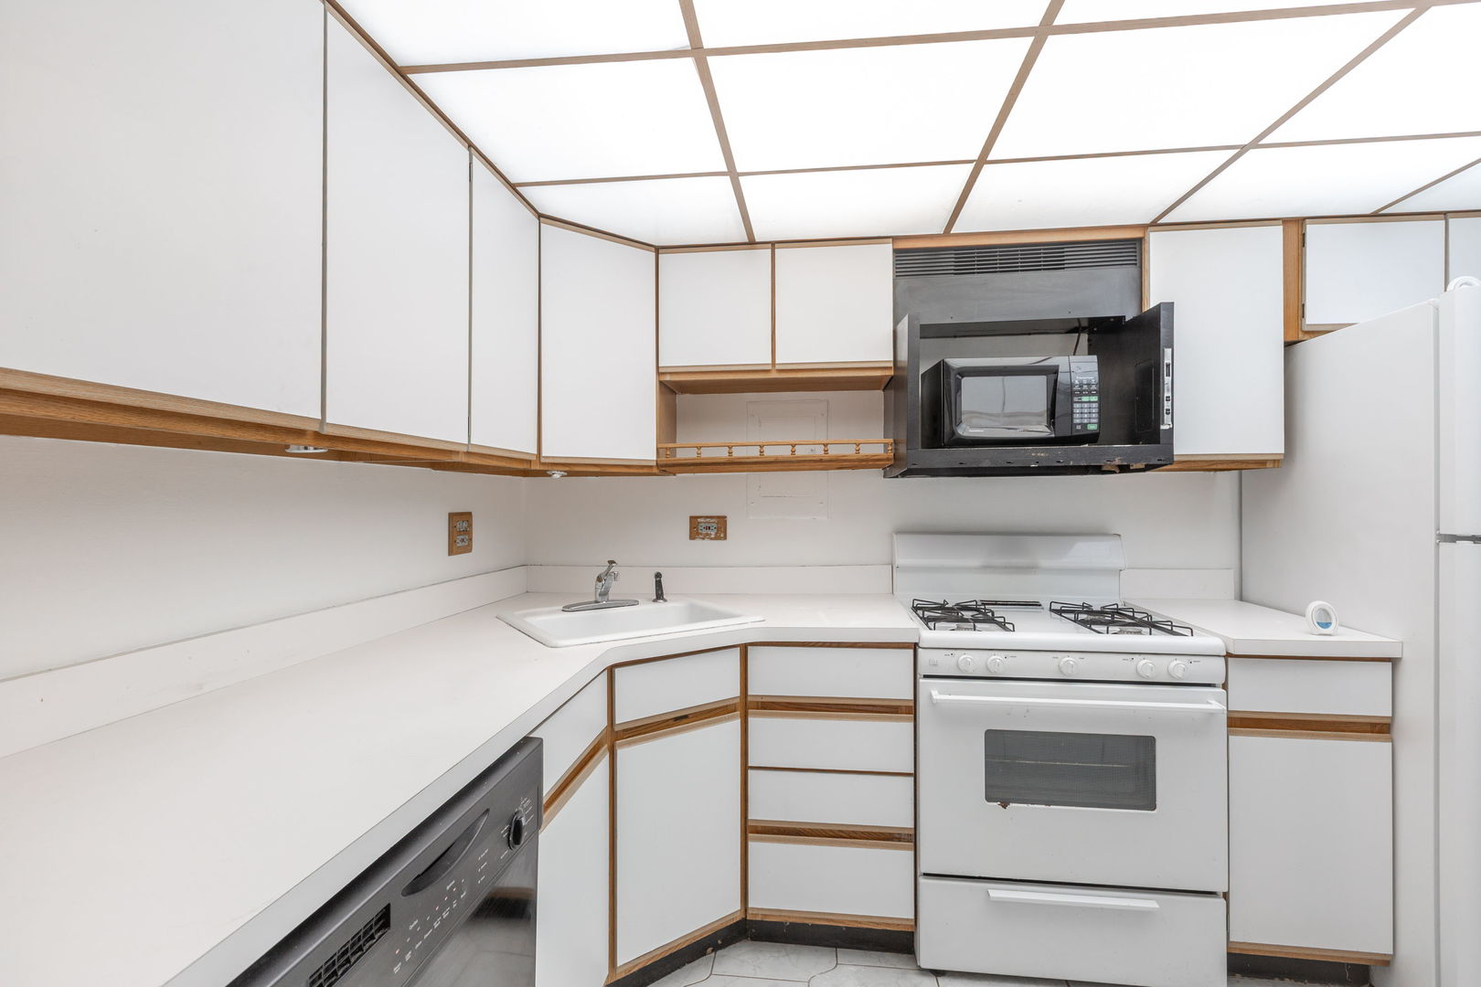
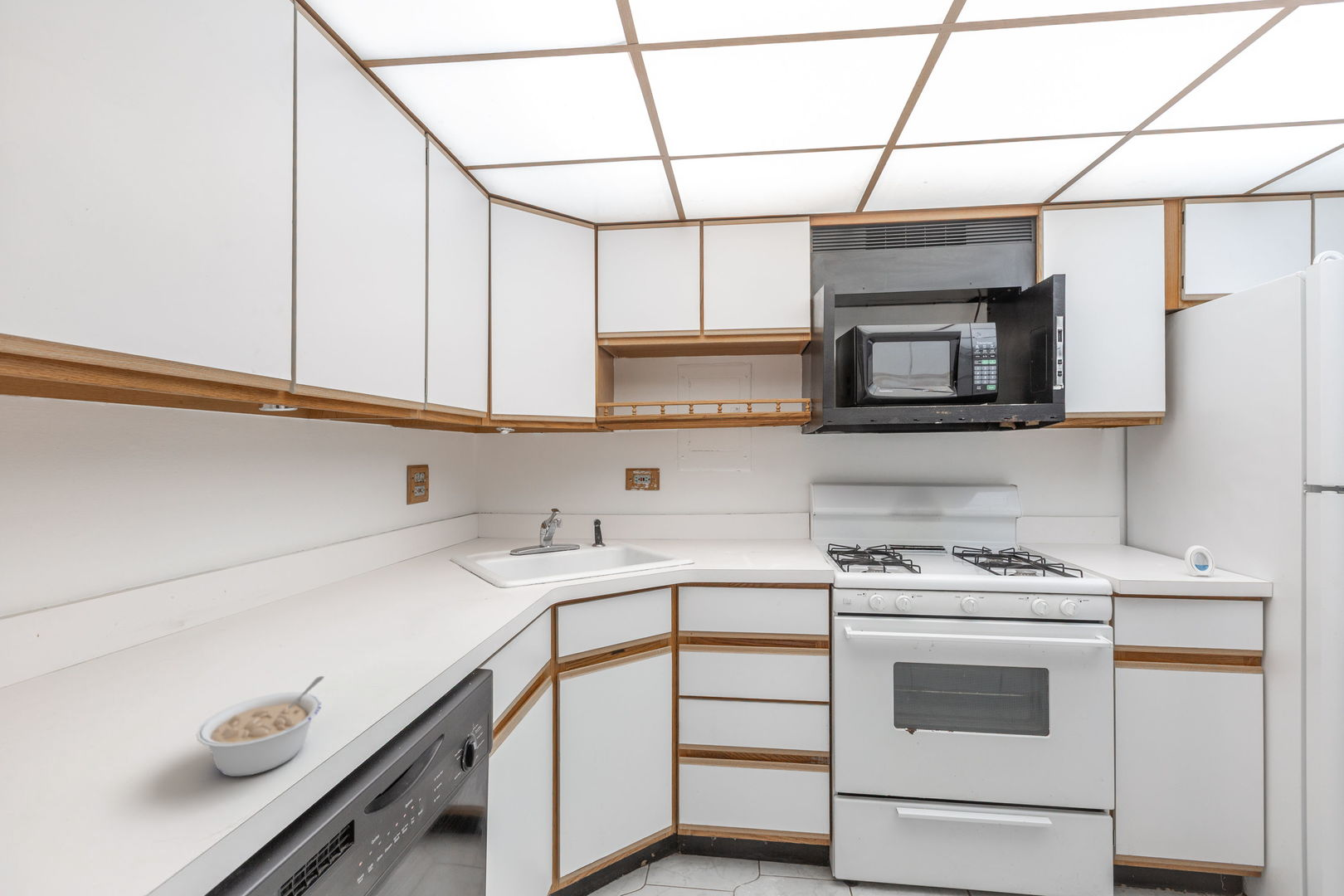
+ legume [196,675,325,777]
